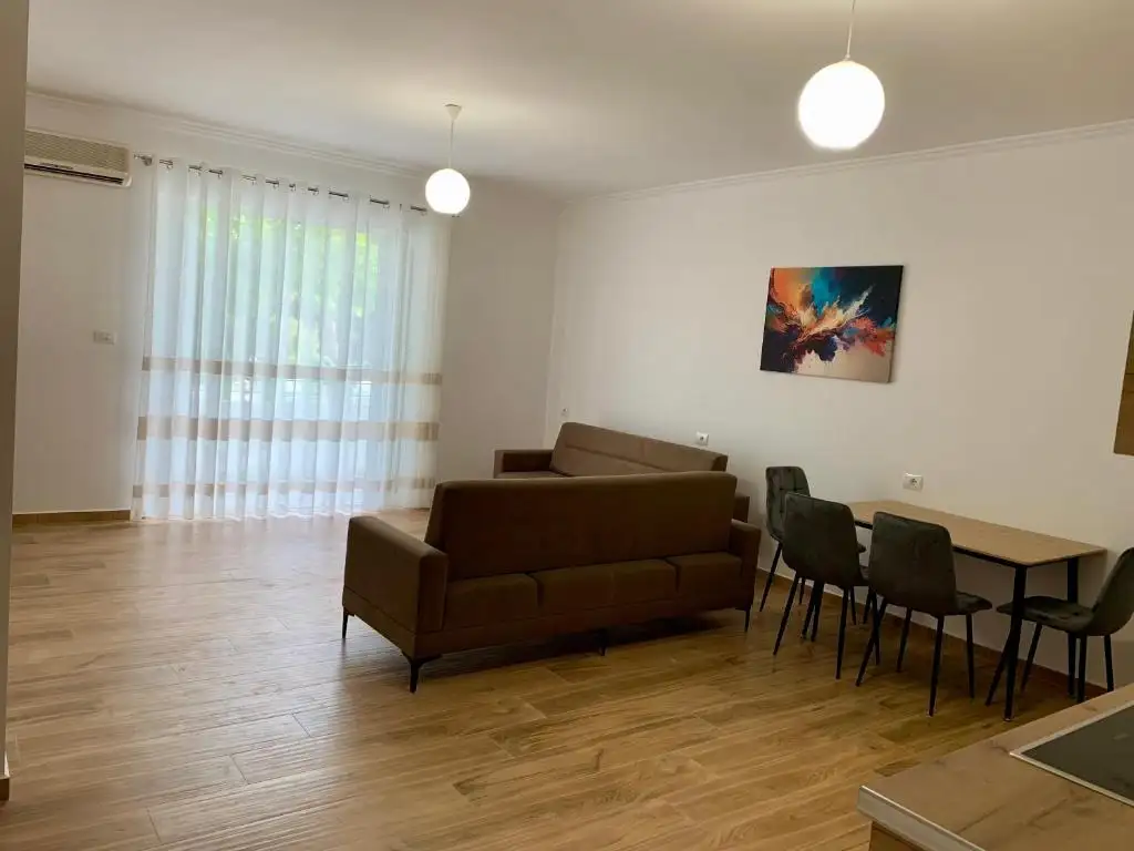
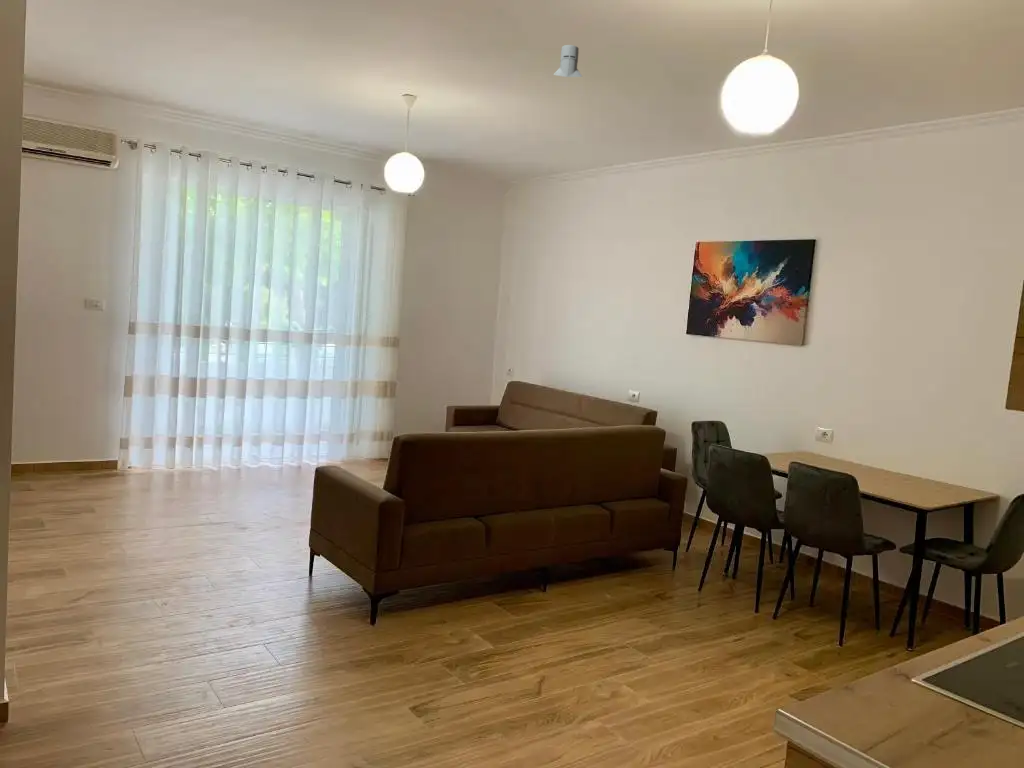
+ knight helmet [552,44,583,78]
